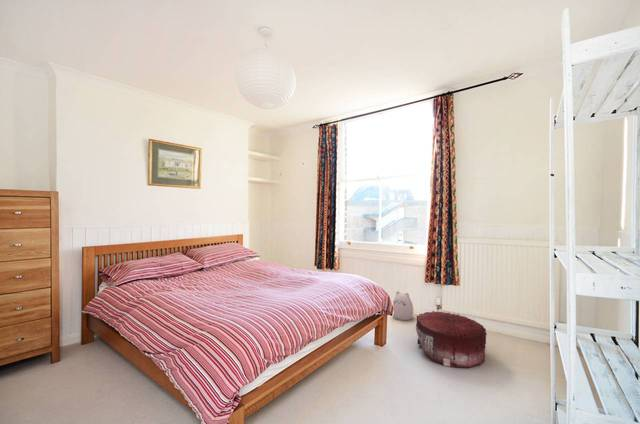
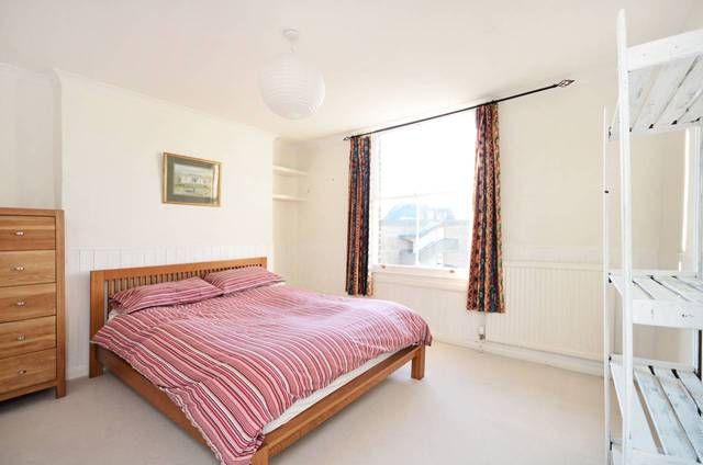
- plush toy [392,290,414,321]
- pouf [415,310,488,369]
